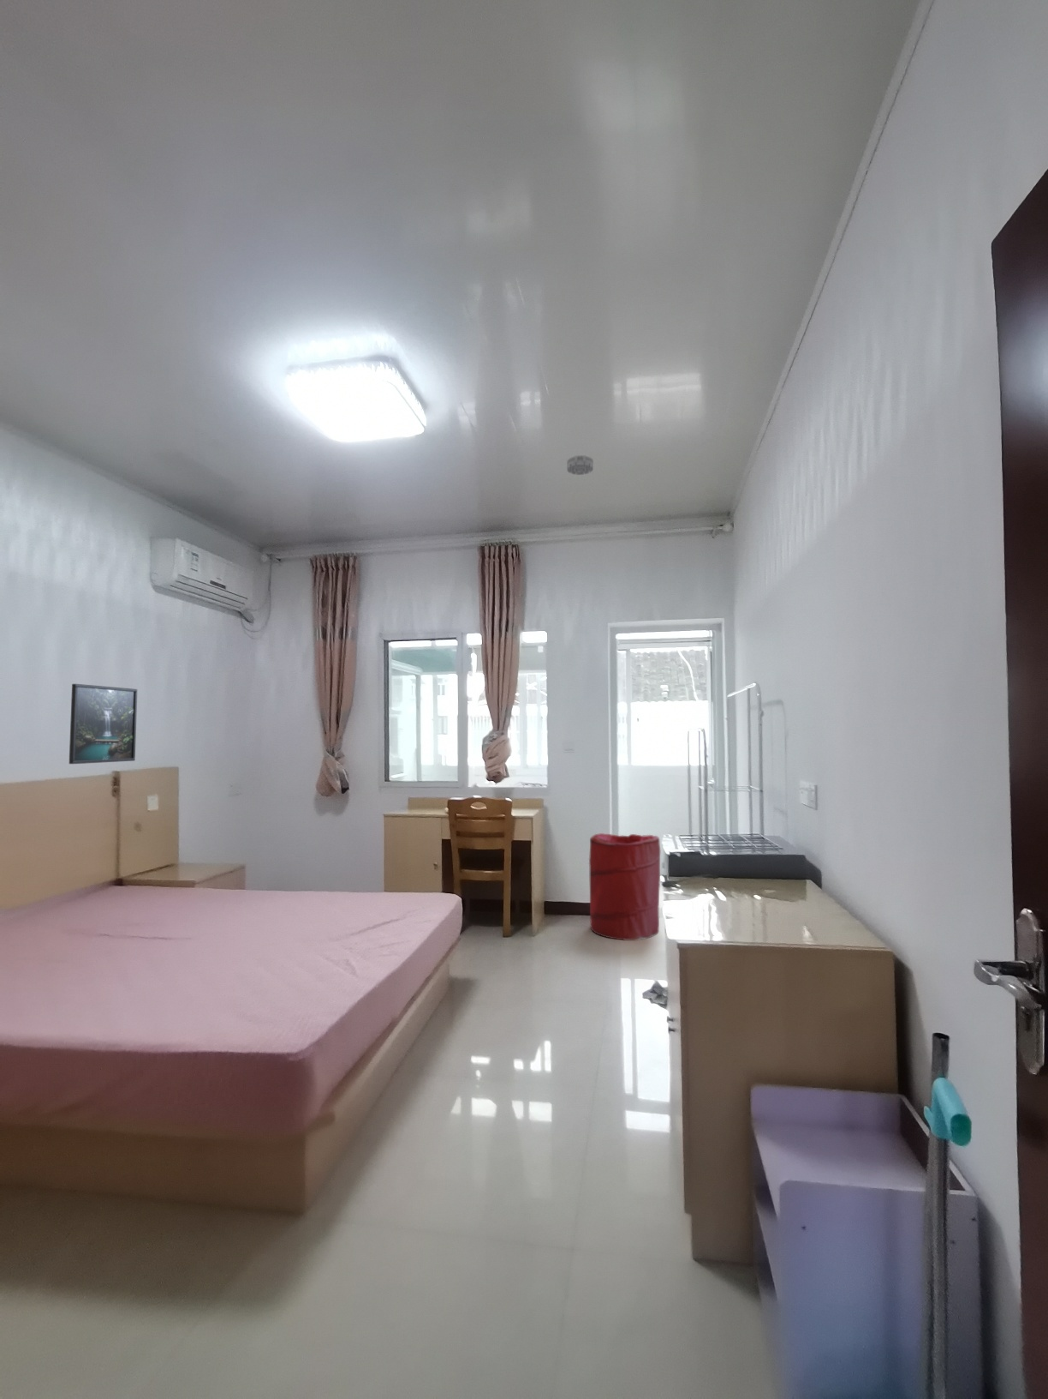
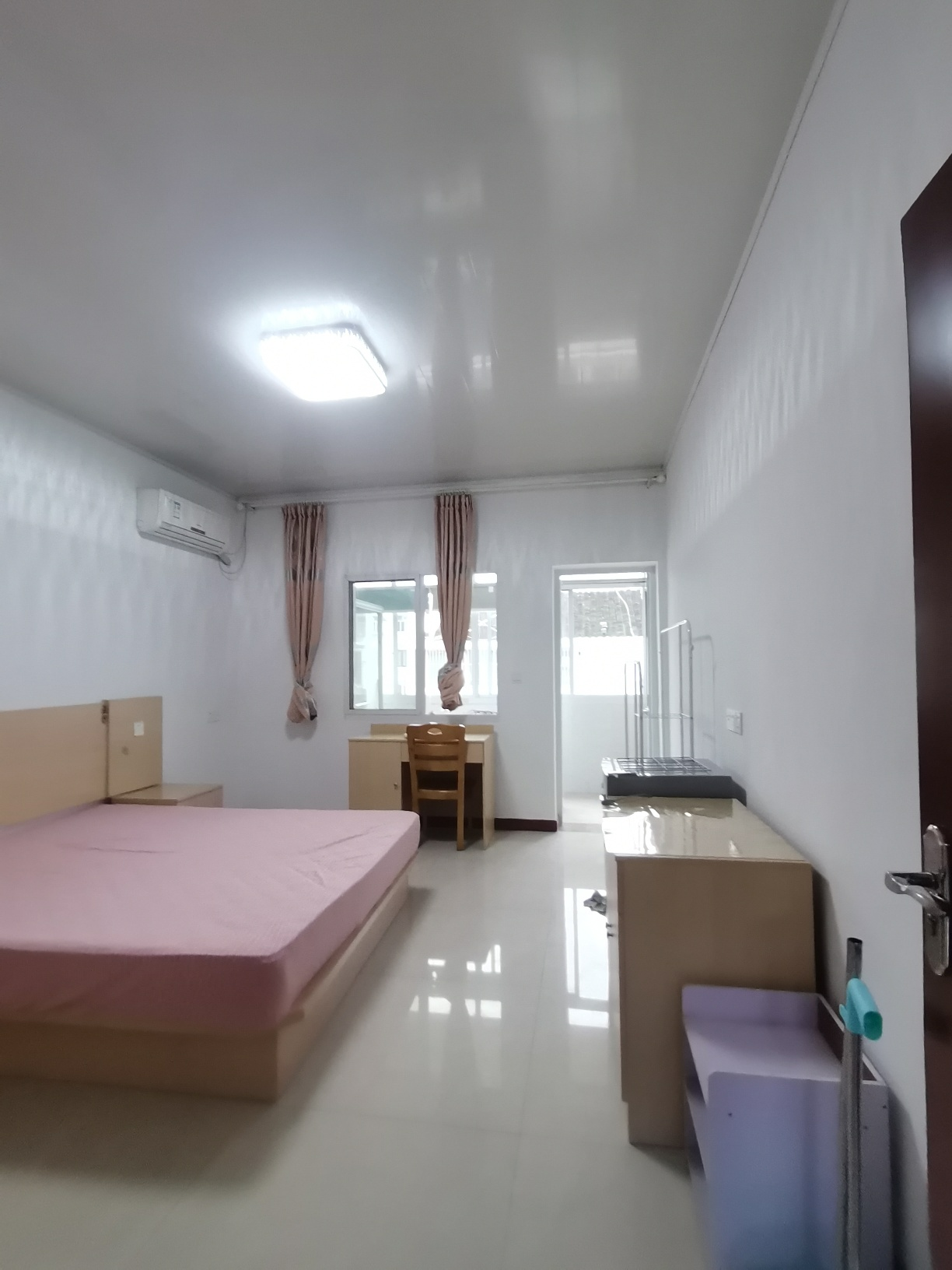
- smoke detector [566,454,594,476]
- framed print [68,683,138,764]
- laundry hamper [588,833,661,941]
